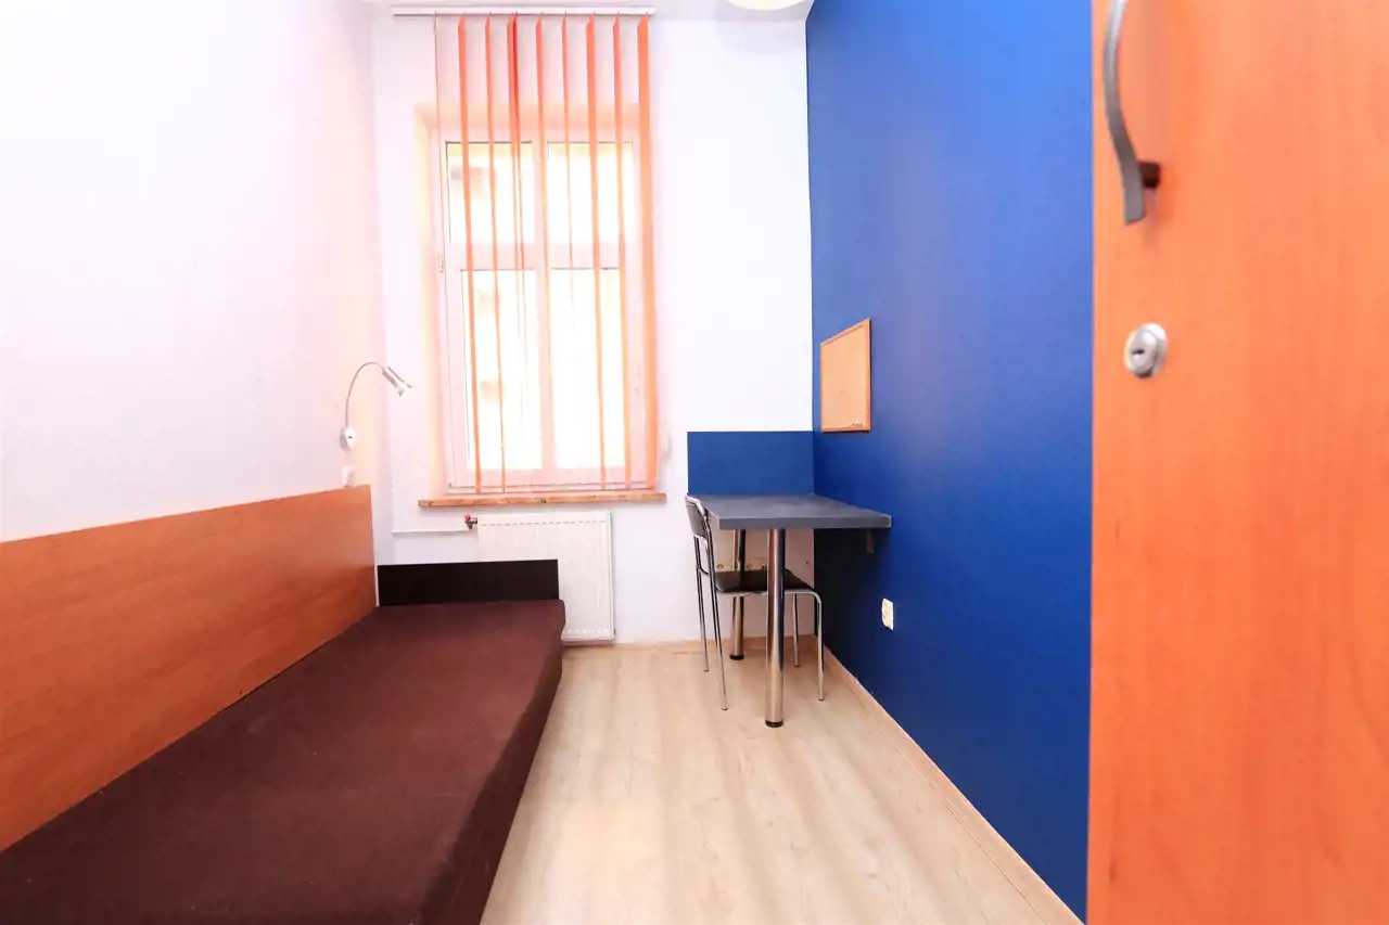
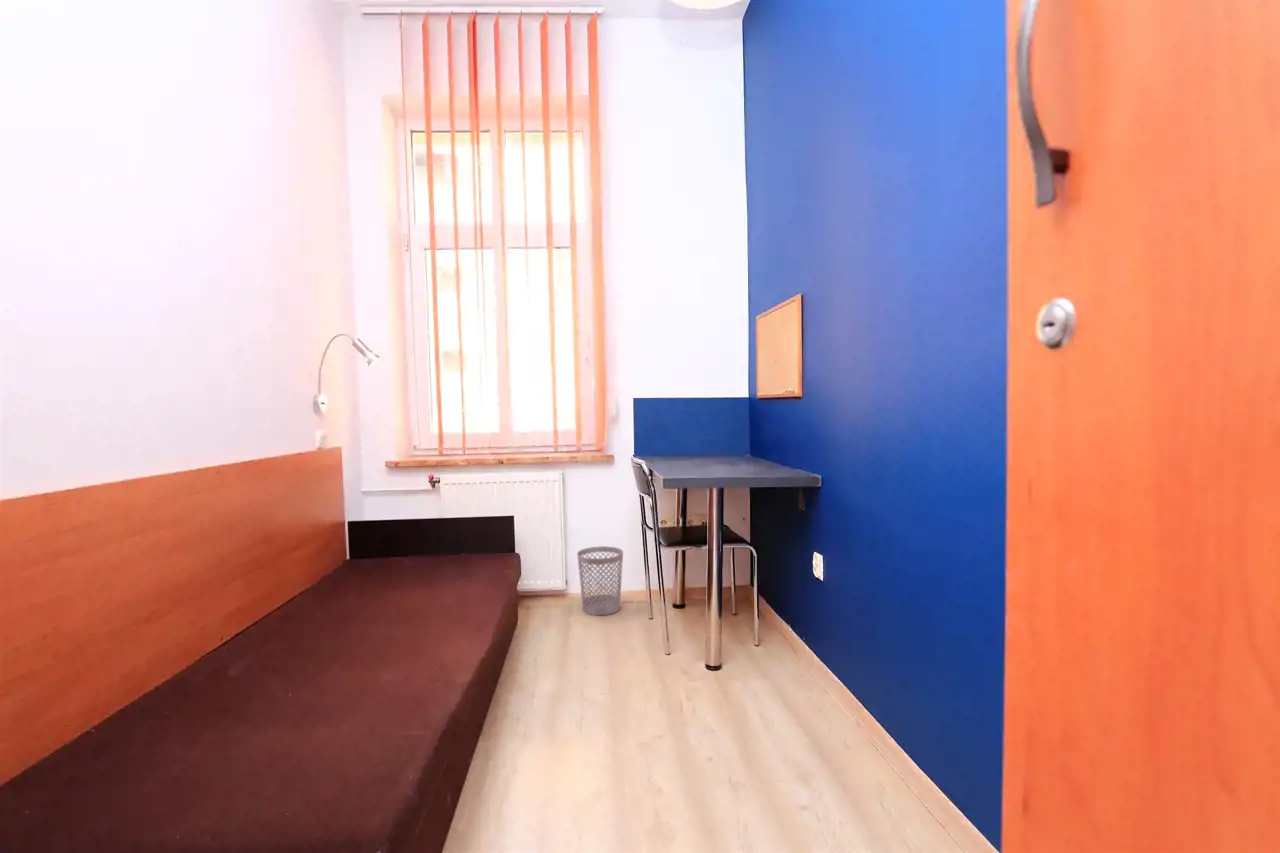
+ wastebasket [576,545,624,616]
